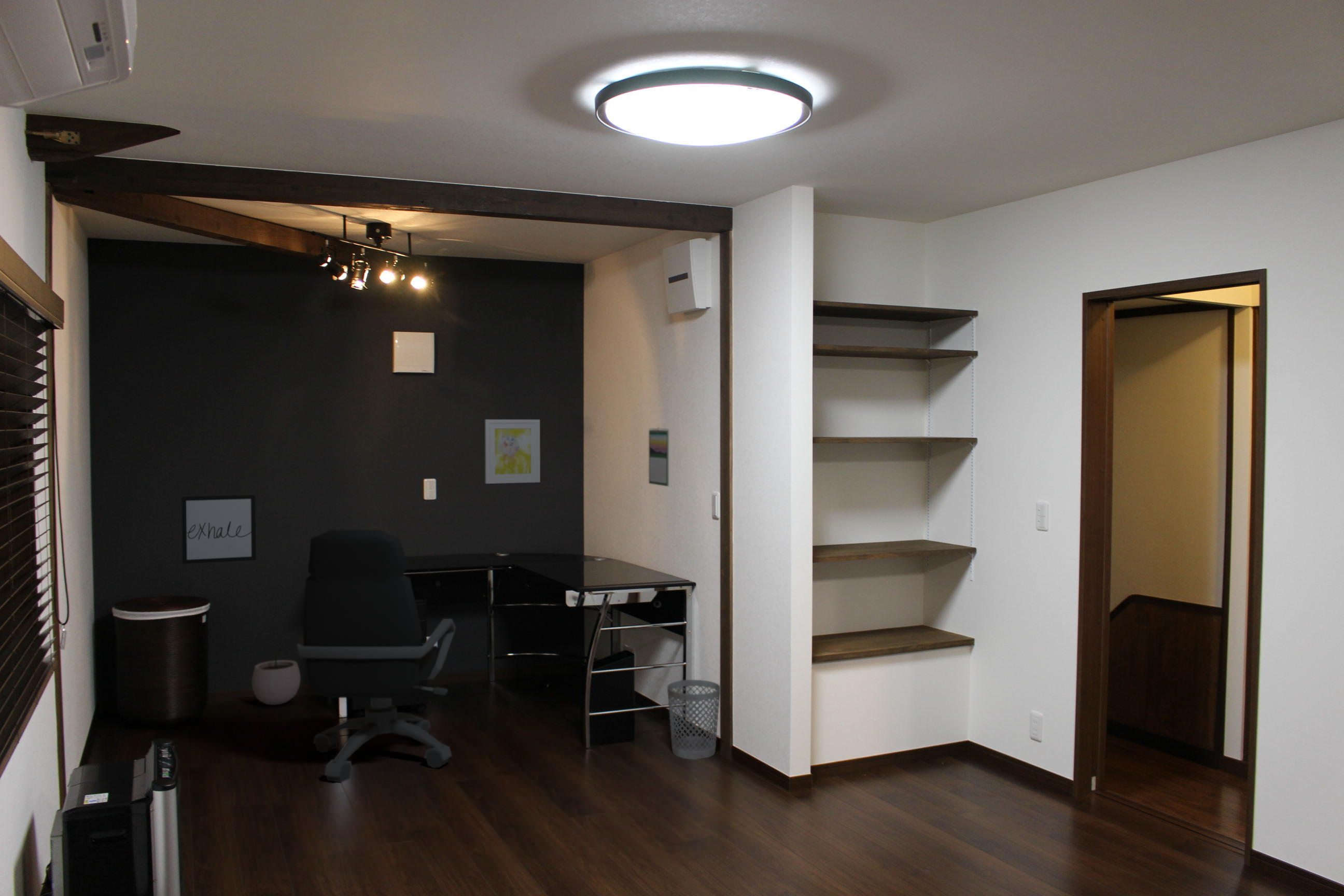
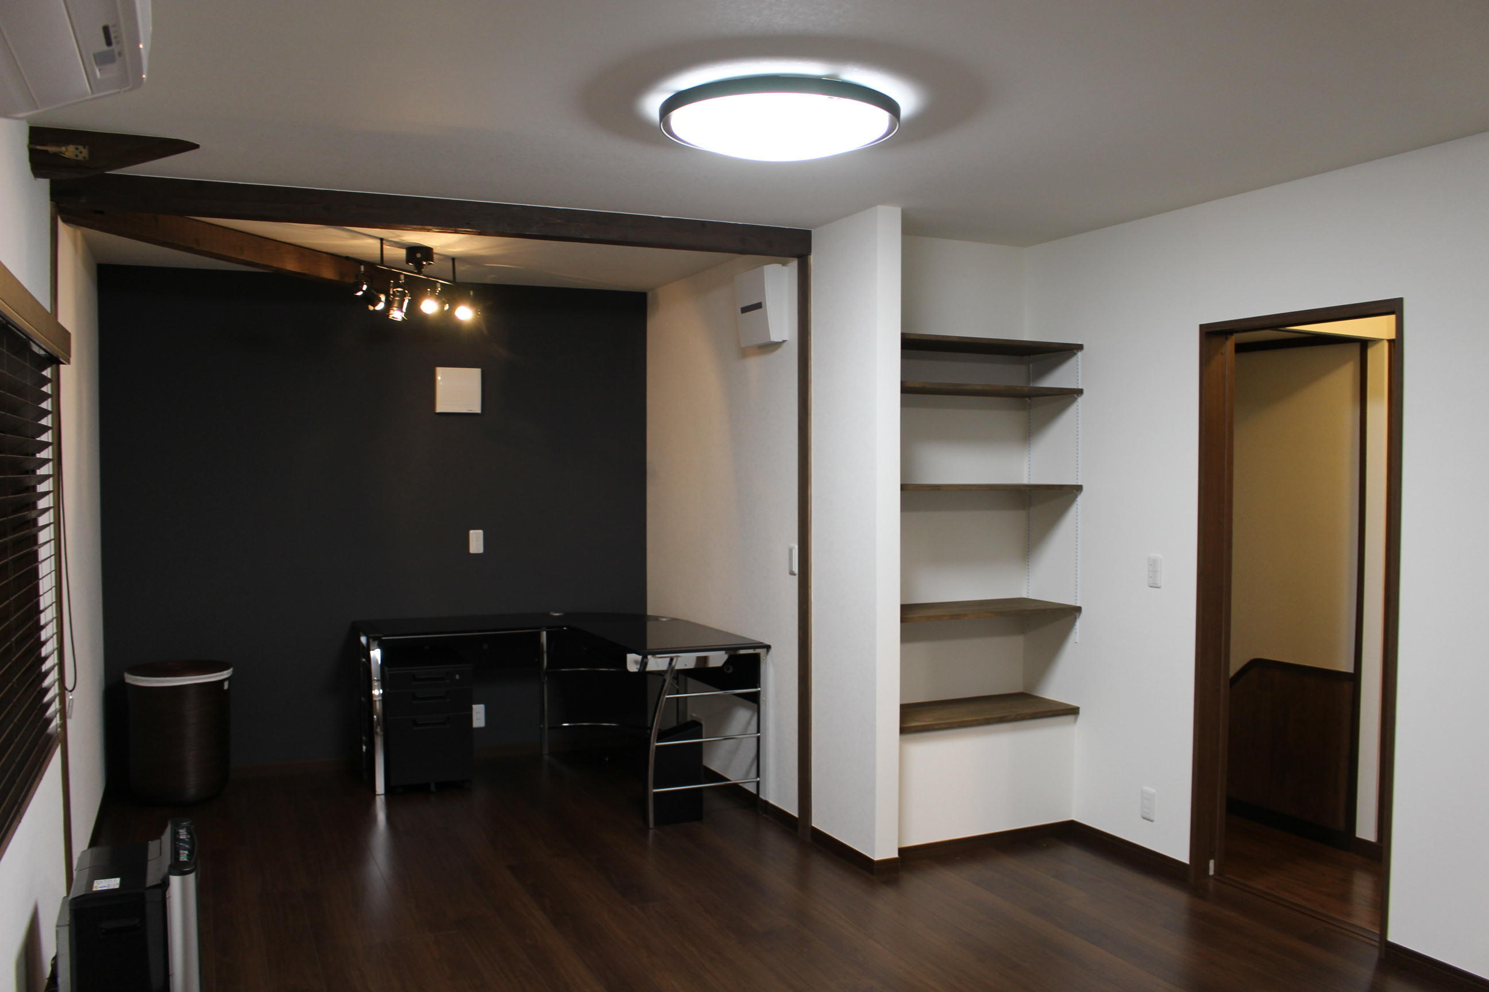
- plant pot [251,647,301,706]
- wastebasket [667,679,721,760]
- wall art [181,494,257,565]
- office chair [296,529,456,783]
- calendar [648,427,669,487]
- wall art [484,419,541,484]
